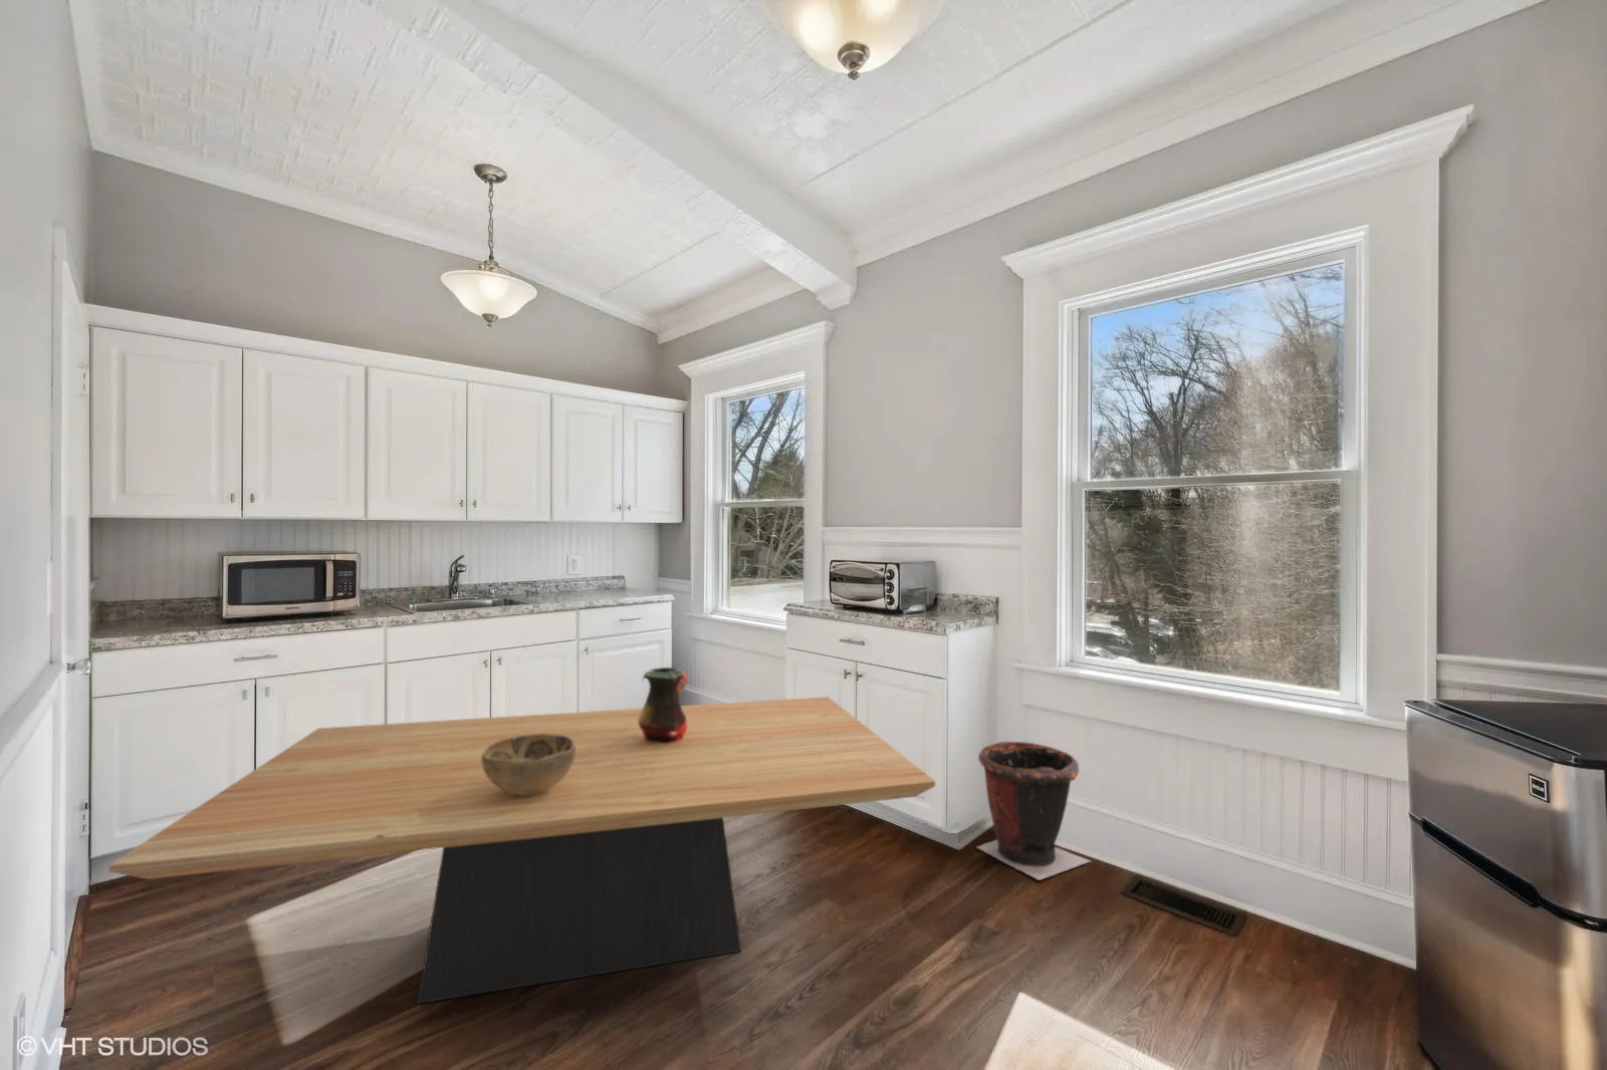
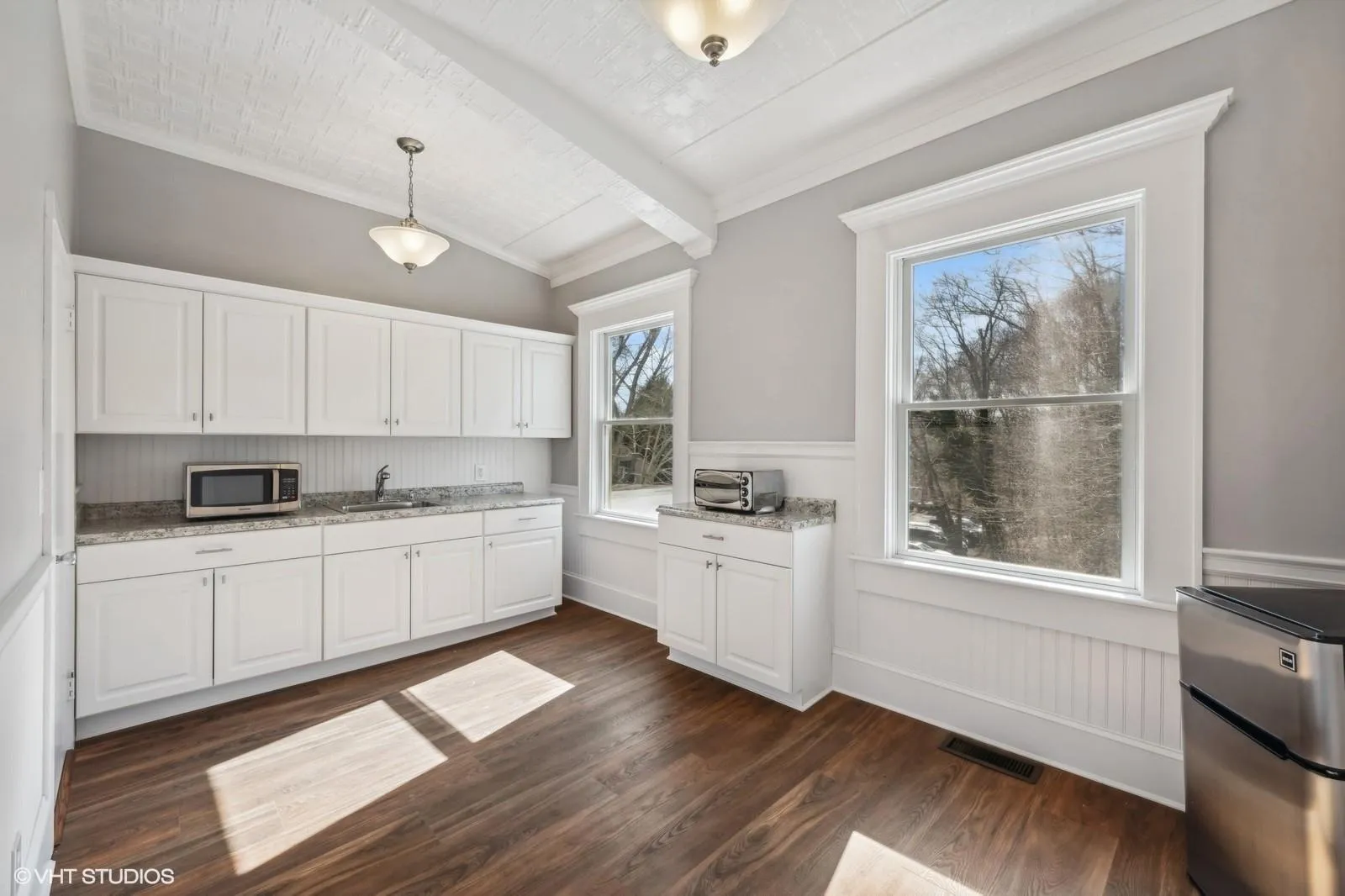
- dining table [108,695,936,1004]
- waste bin [976,740,1091,881]
- decorative bowl [482,733,576,795]
- vase [638,666,688,743]
